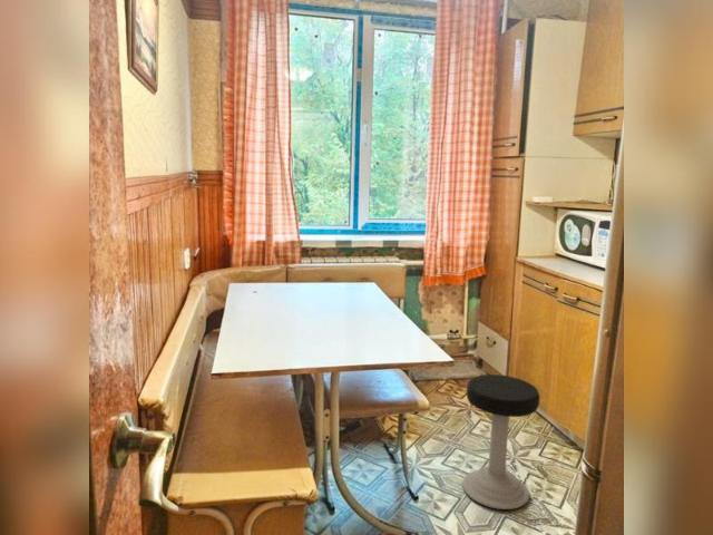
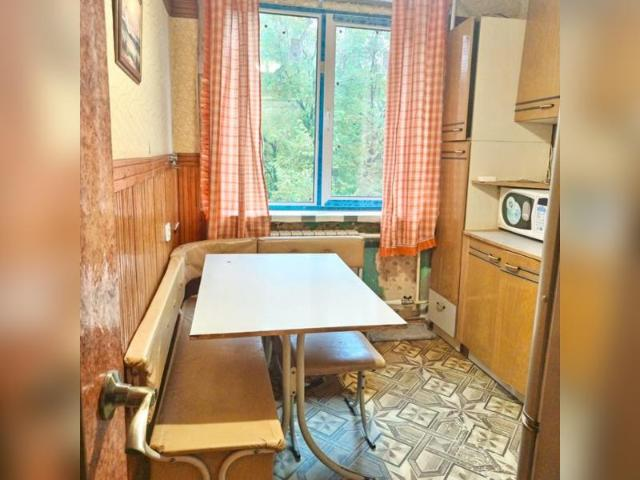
- stool [461,373,541,510]
